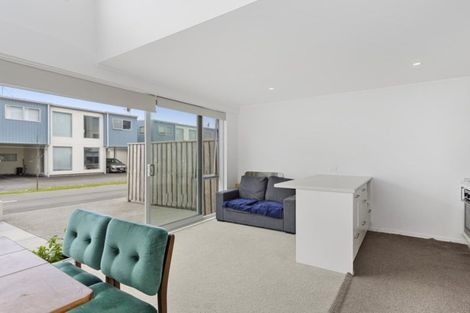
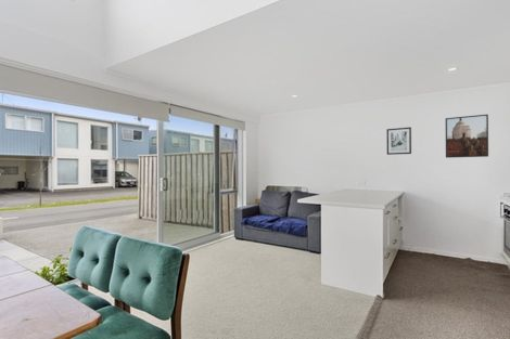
+ wall art [385,126,412,156]
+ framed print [445,114,489,159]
